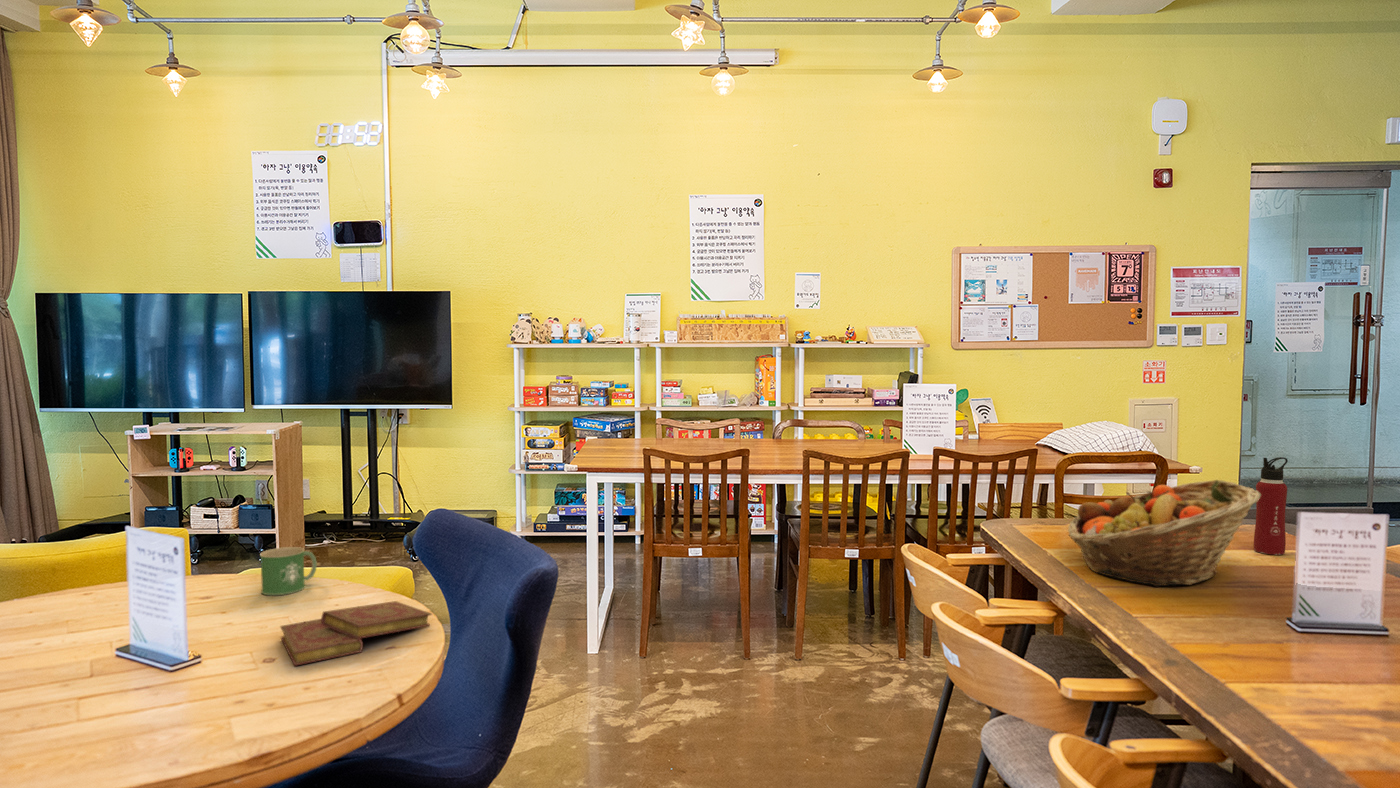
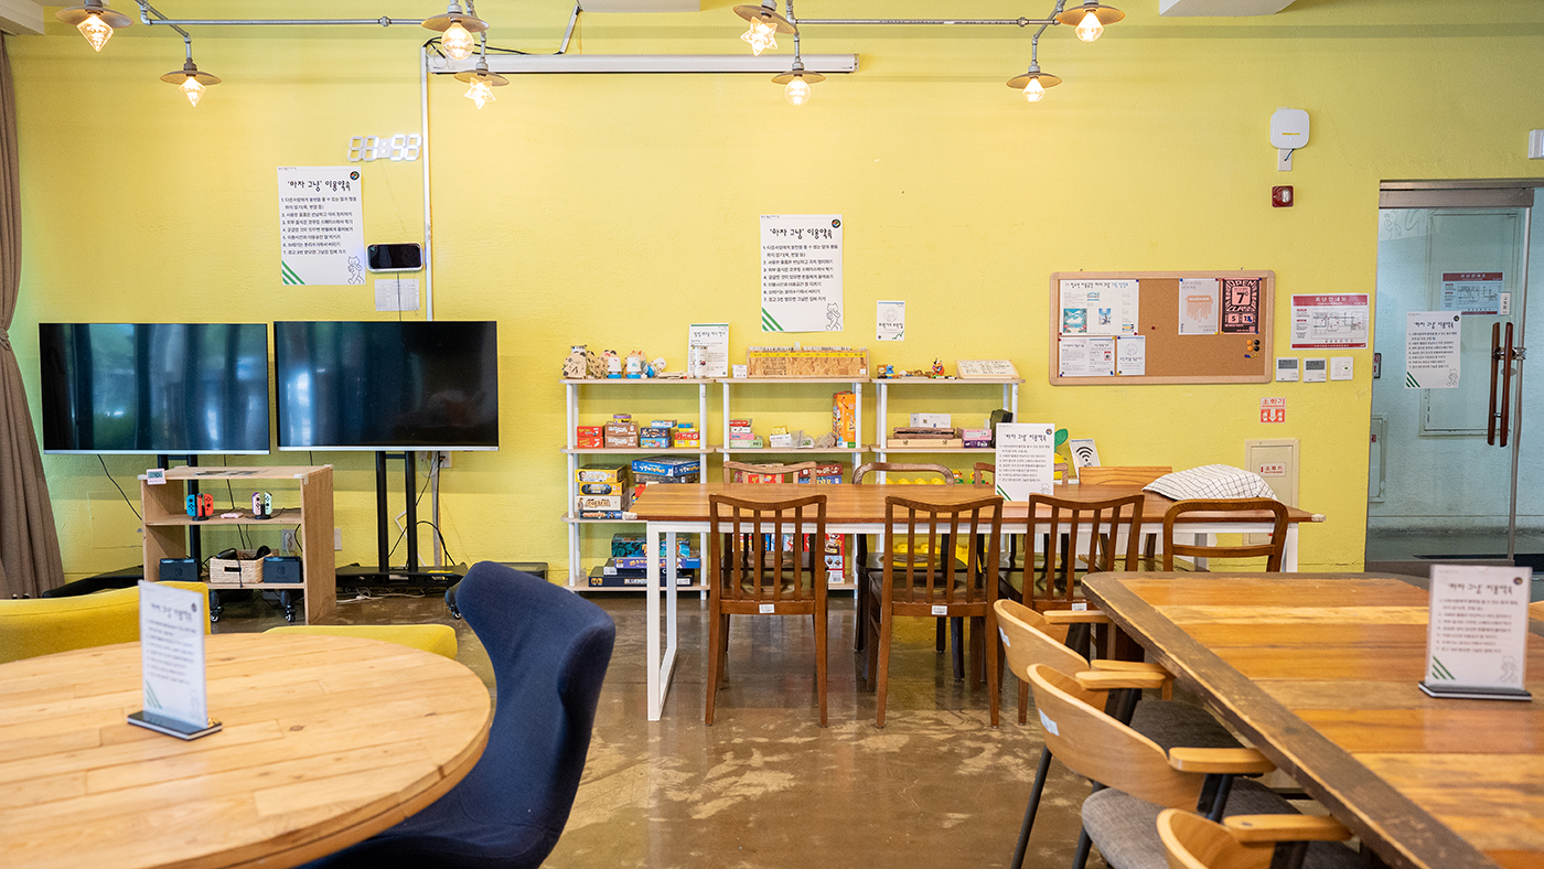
- mug [259,546,318,596]
- water bottle [1253,456,1289,556]
- fruit basket [1067,479,1261,587]
- book [279,600,433,667]
